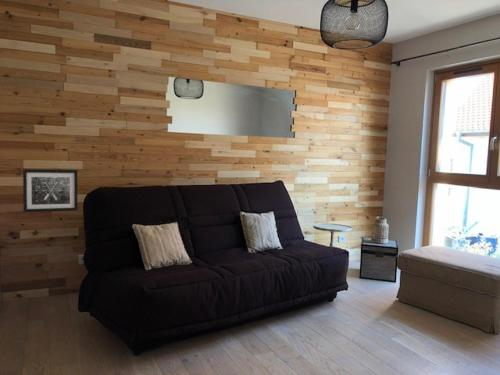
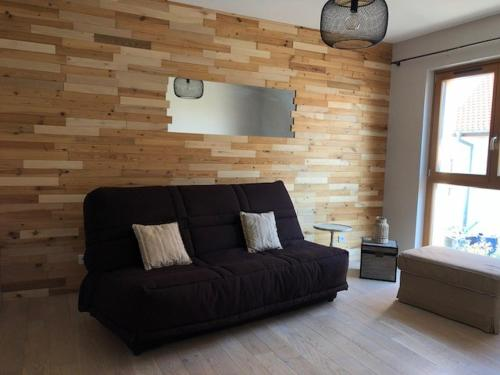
- wall art [22,168,78,213]
